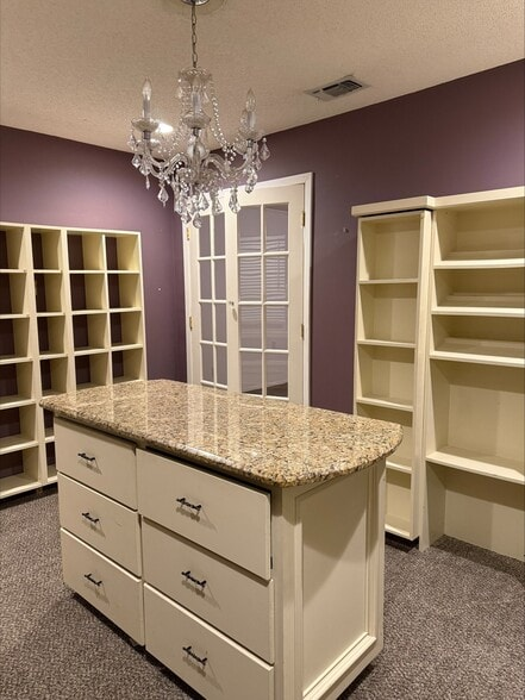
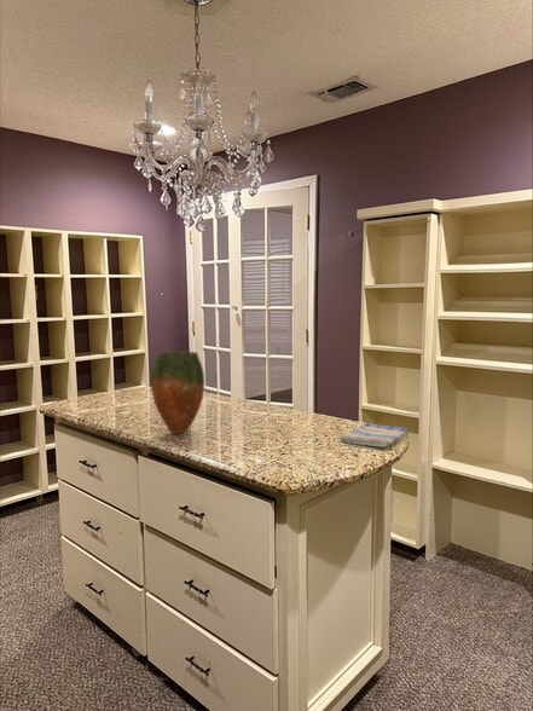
+ dish towel [338,422,410,449]
+ vase [150,349,205,435]
